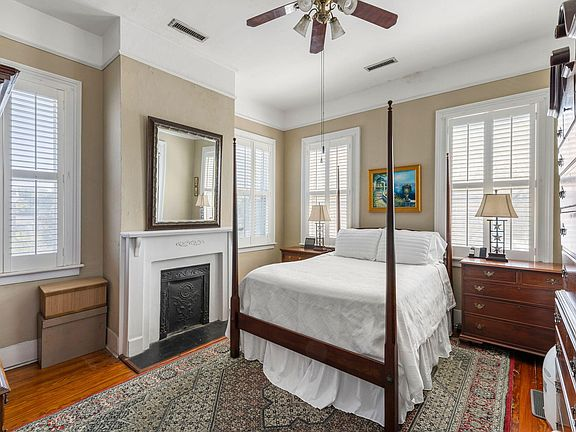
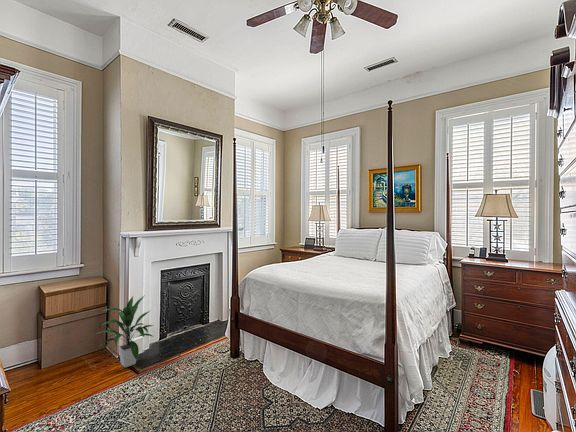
+ indoor plant [96,294,155,368]
